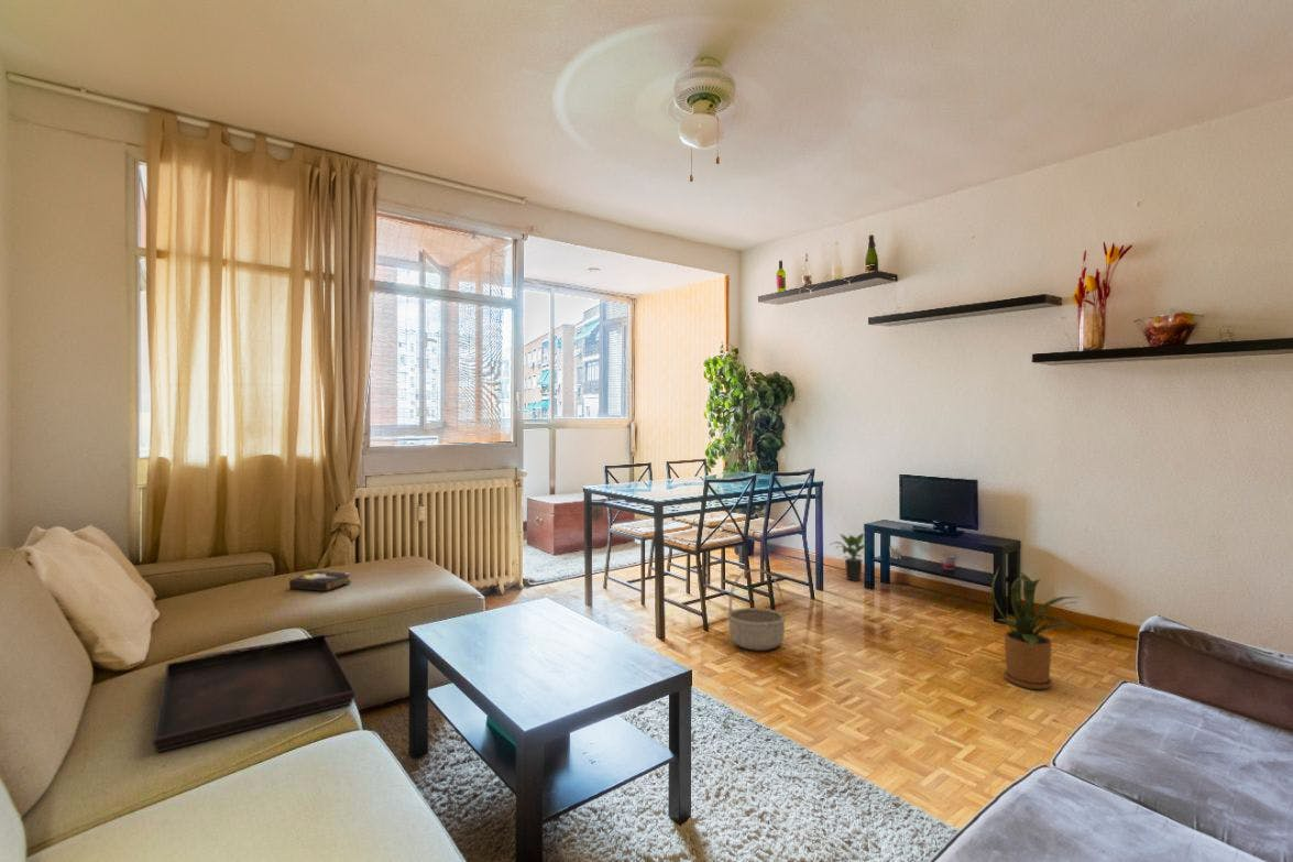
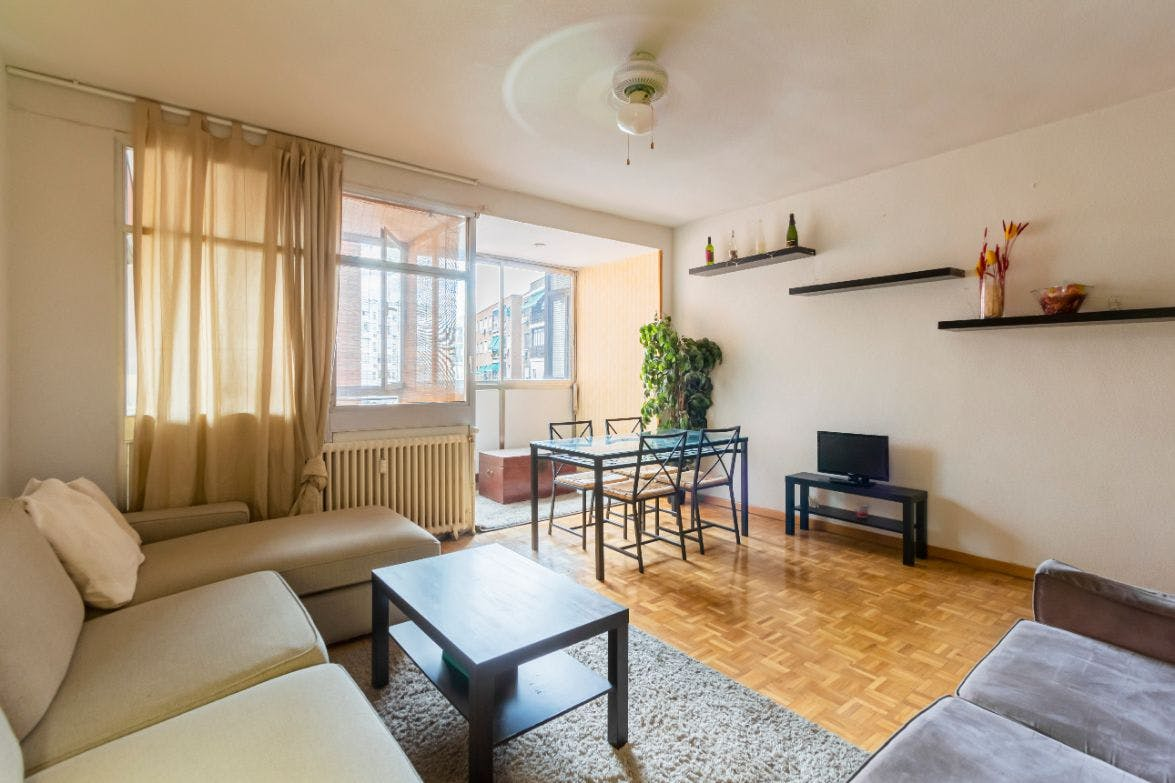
- potted plant [831,532,866,582]
- basket [726,568,787,652]
- house plant [990,567,1085,690]
- serving tray [152,634,357,753]
- hardback book [288,569,352,592]
